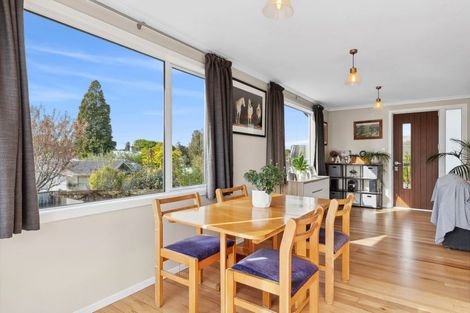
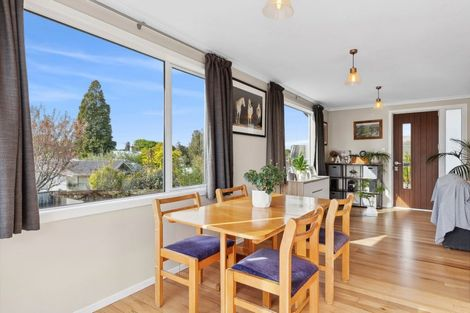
+ house plant [353,178,391,218]
